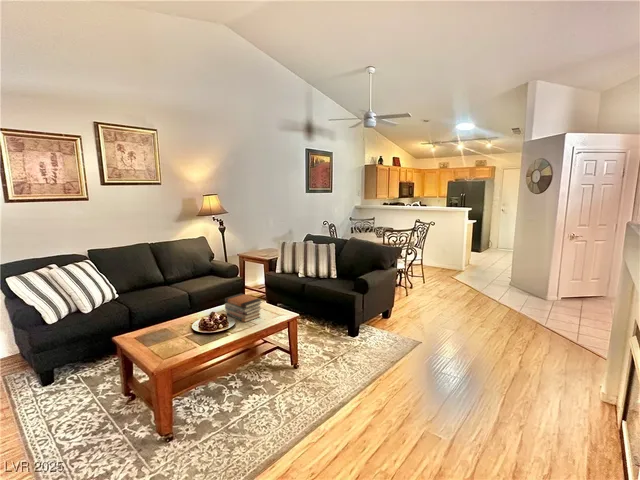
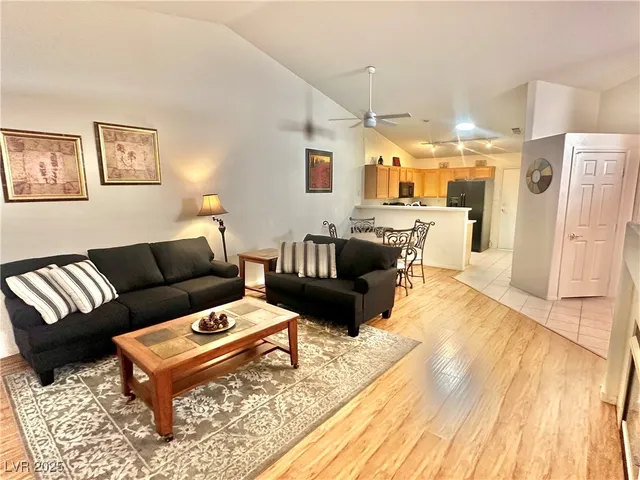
- book stack [224,292,263,323]
